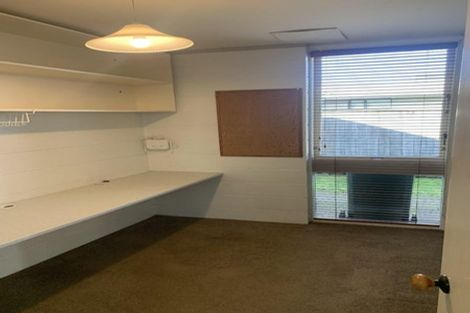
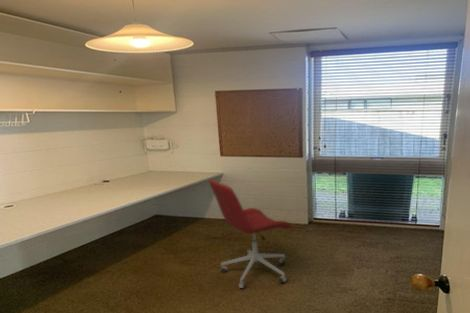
+ office chair [208,178,293,290]
